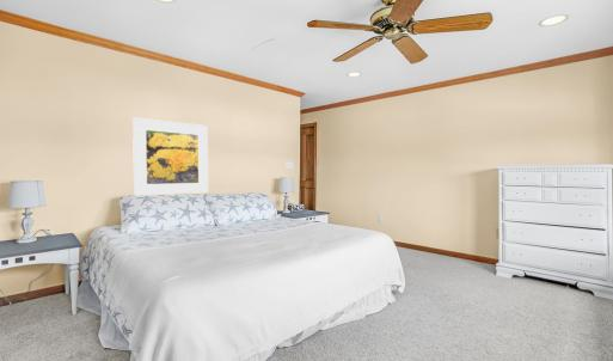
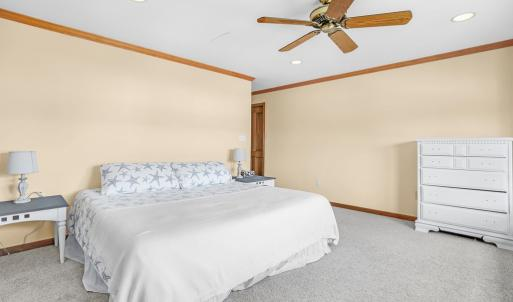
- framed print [131,116,209,197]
